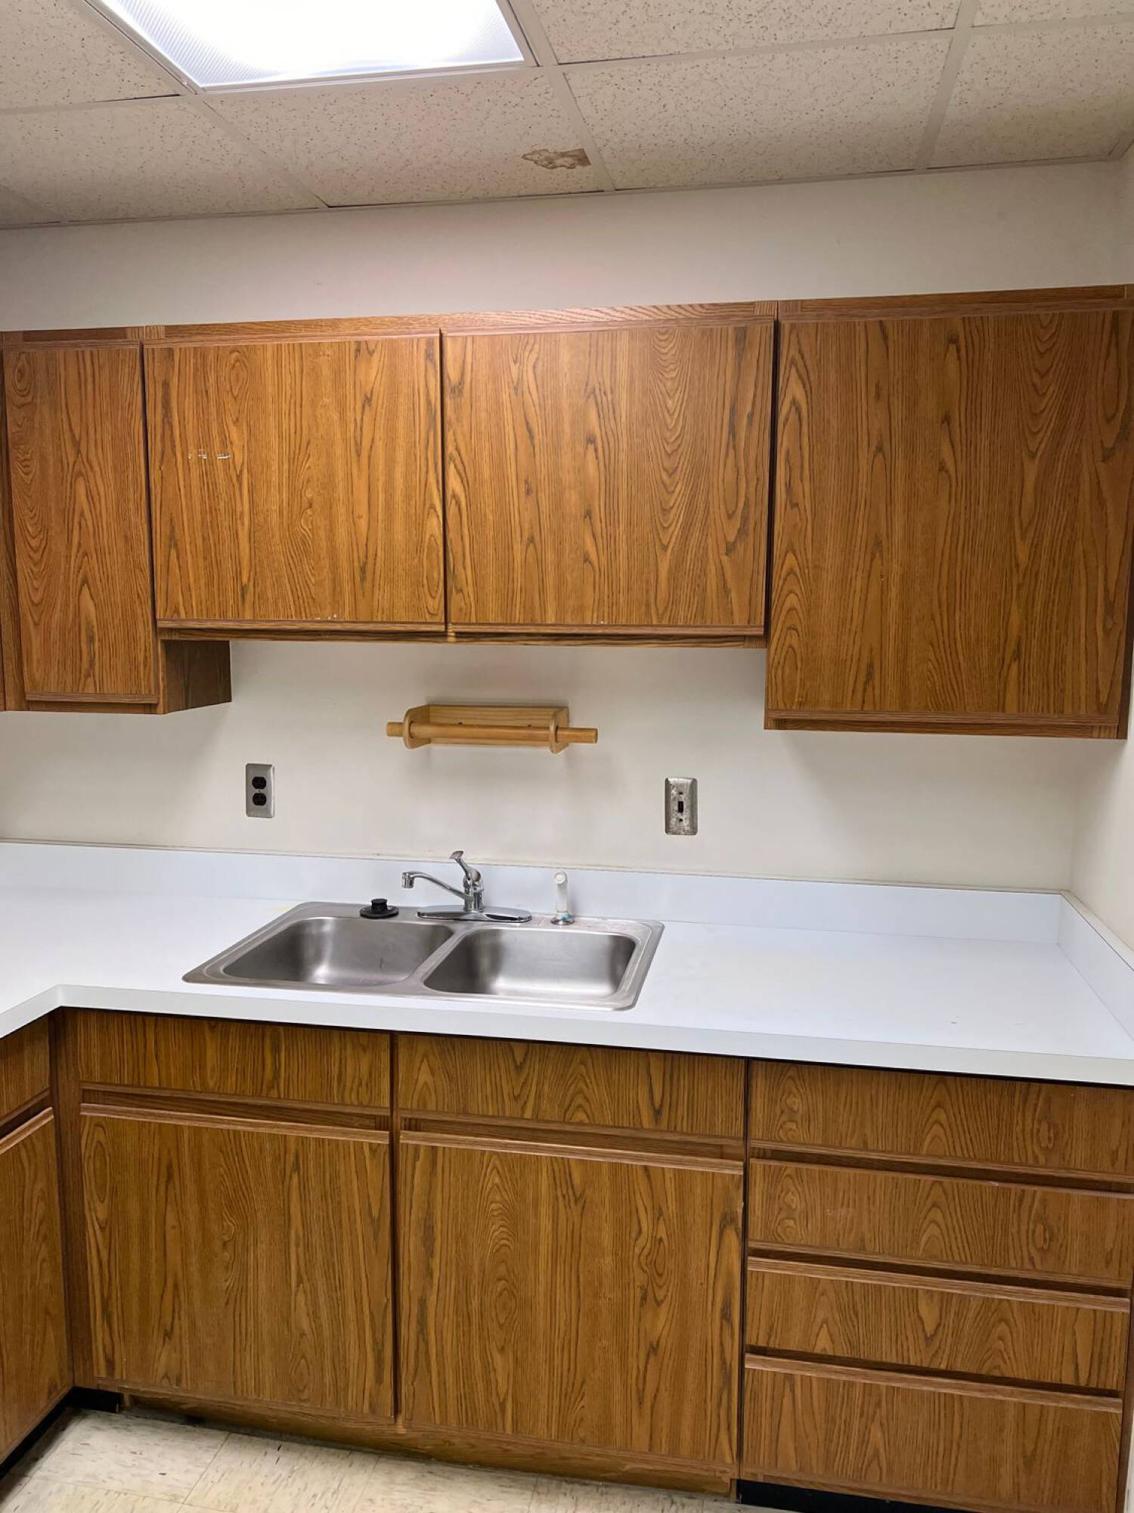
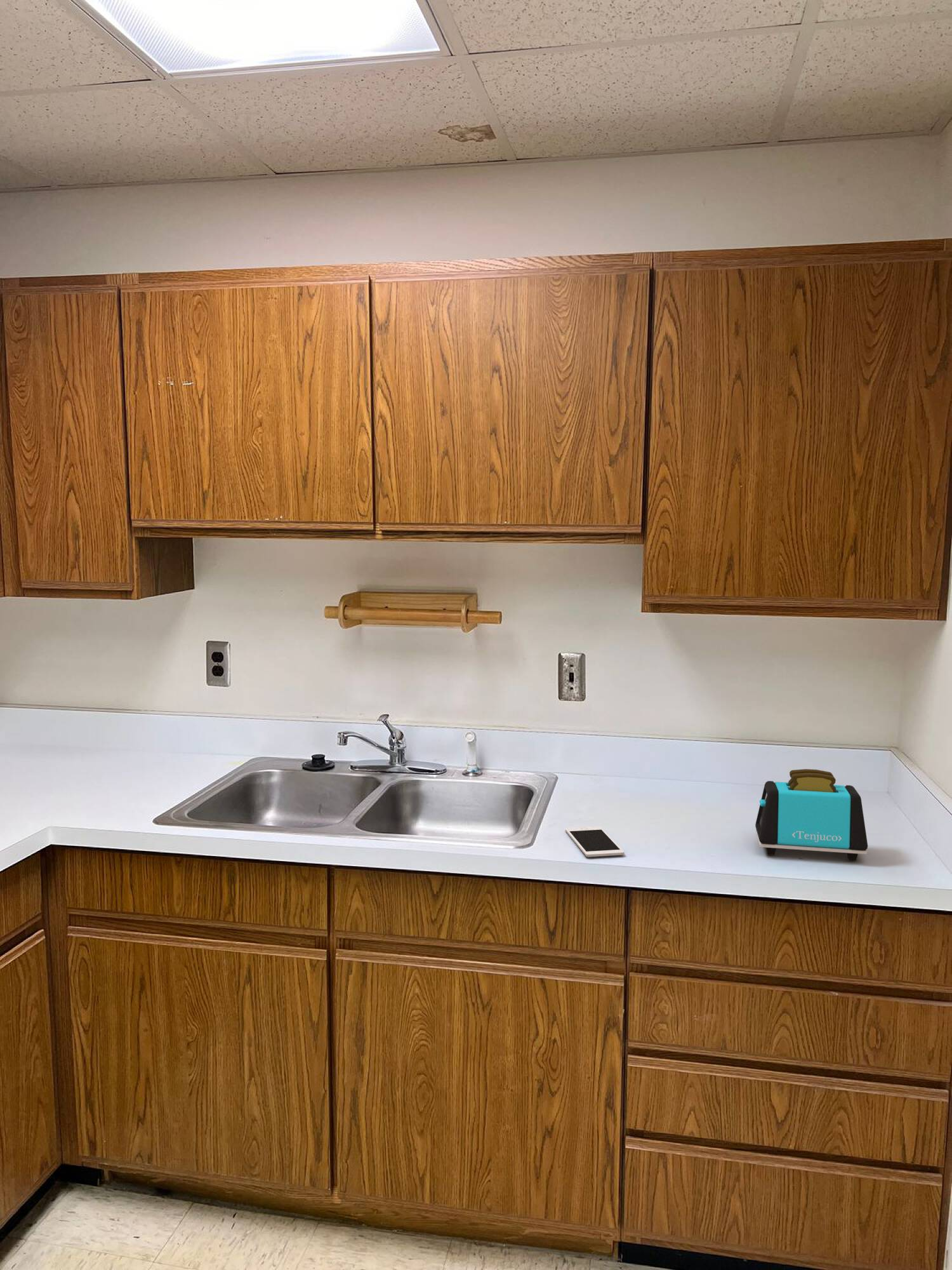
+ toaster [755,768,868,862]
+ cell phone [565,826,625,857]
